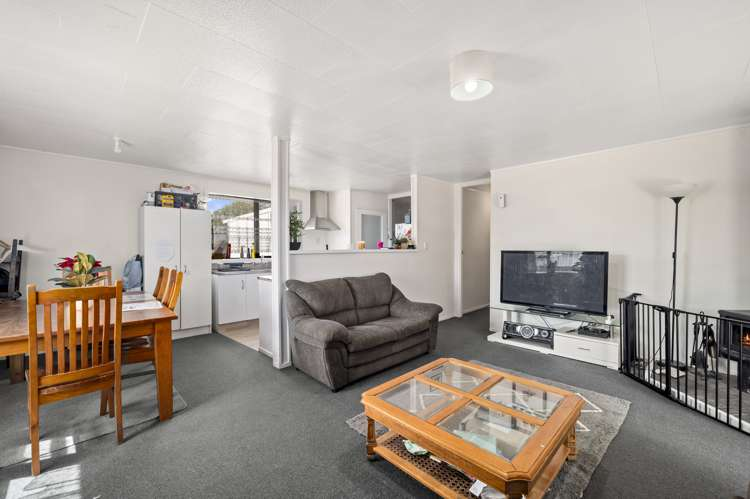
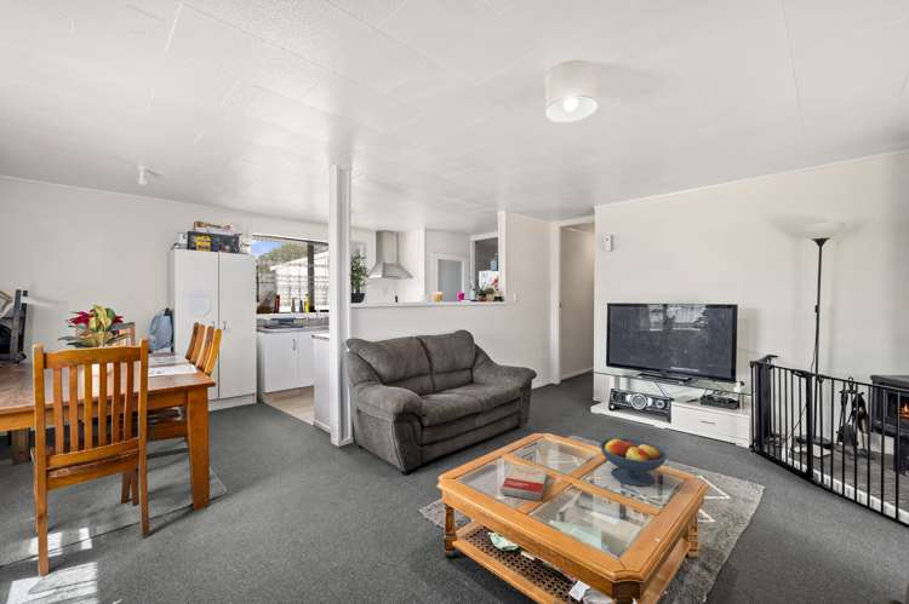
+ book [499,462,549,502]
+ fruit bowl [599,437,668,487]
